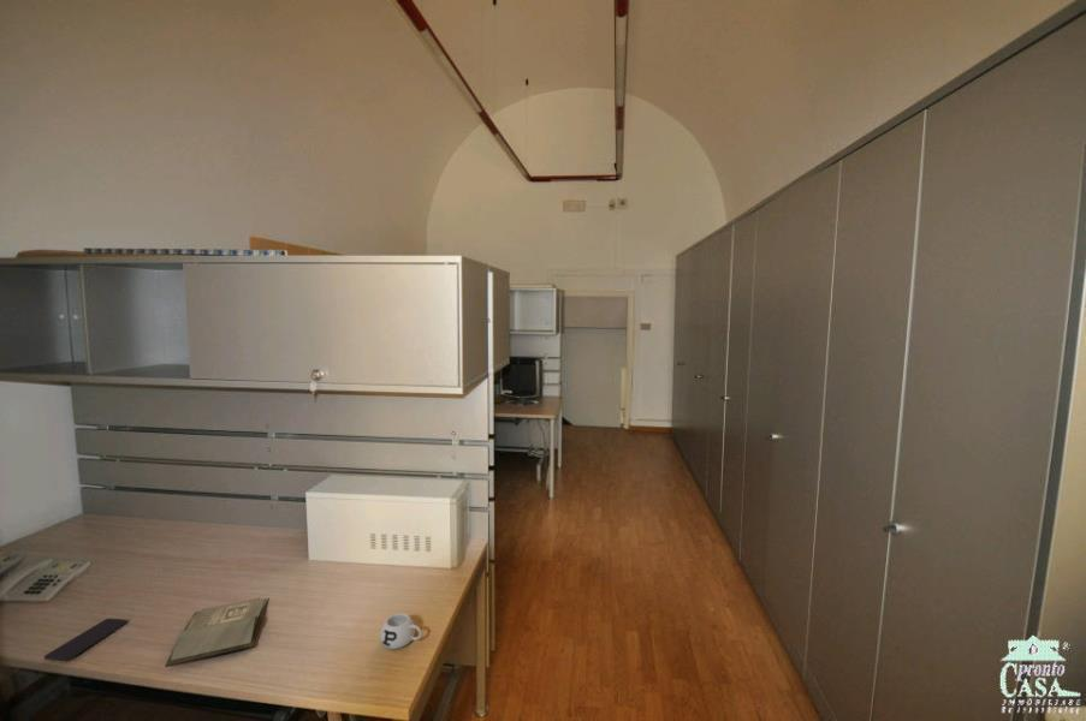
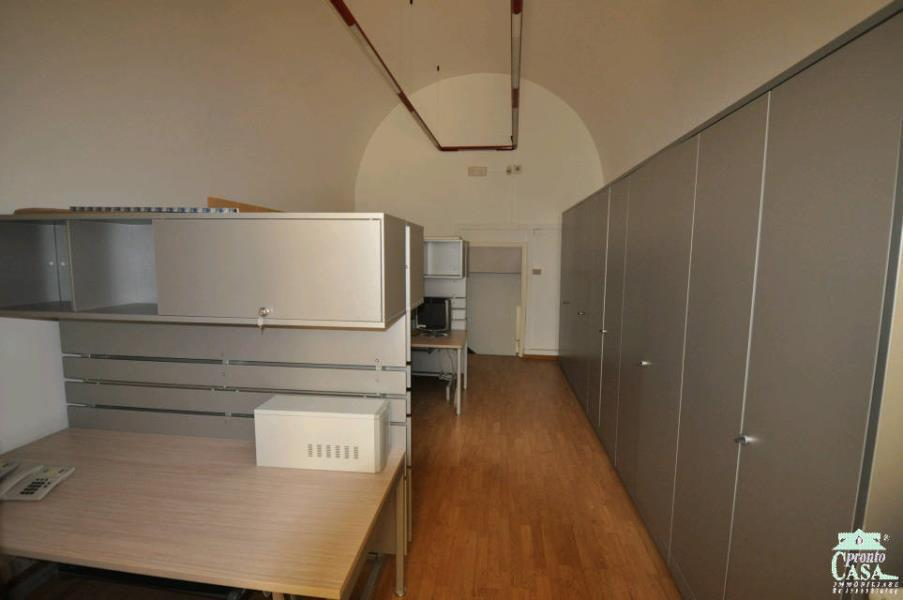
- mug [379,612,423,650]
- smartphone [43,618,129,662]
- hardback book [164,597,269,668]
